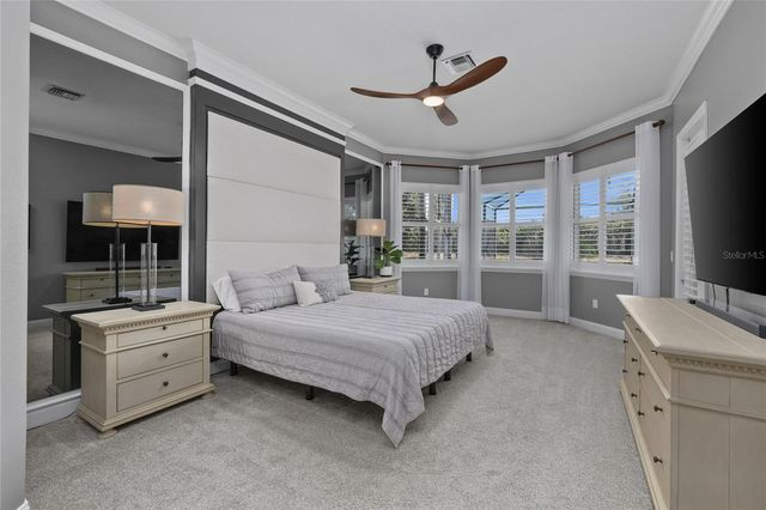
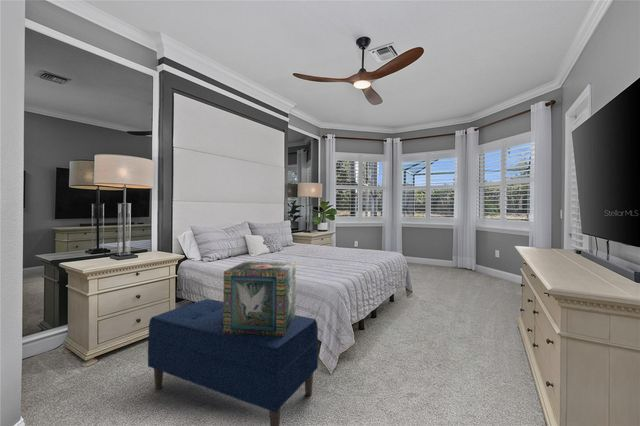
+ decorative box [223,260,297,336]
+ bench [147,298,319,426]
